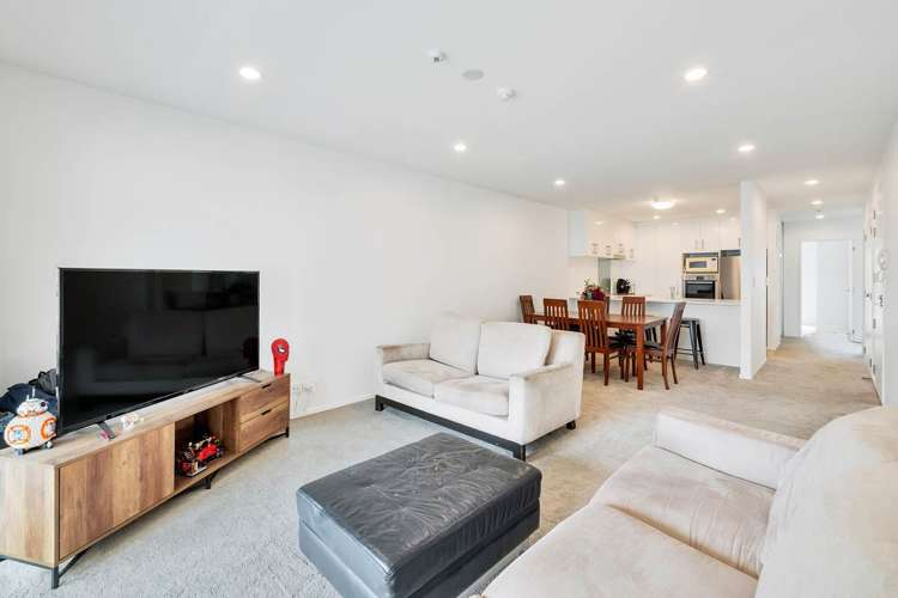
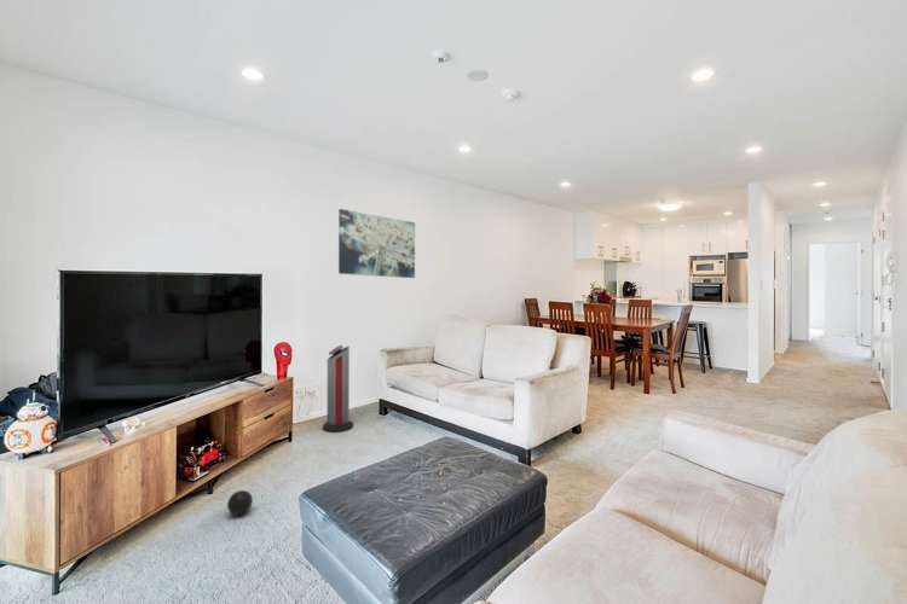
+ ball [226,489,254,516]
+ air purifier [322,344,354,432]
+ wall art [337,208,416,279]
